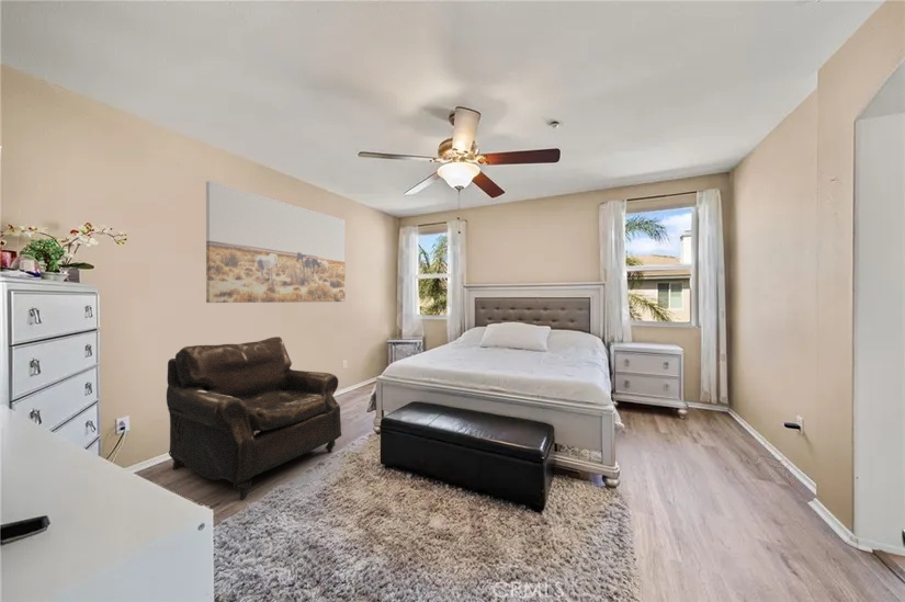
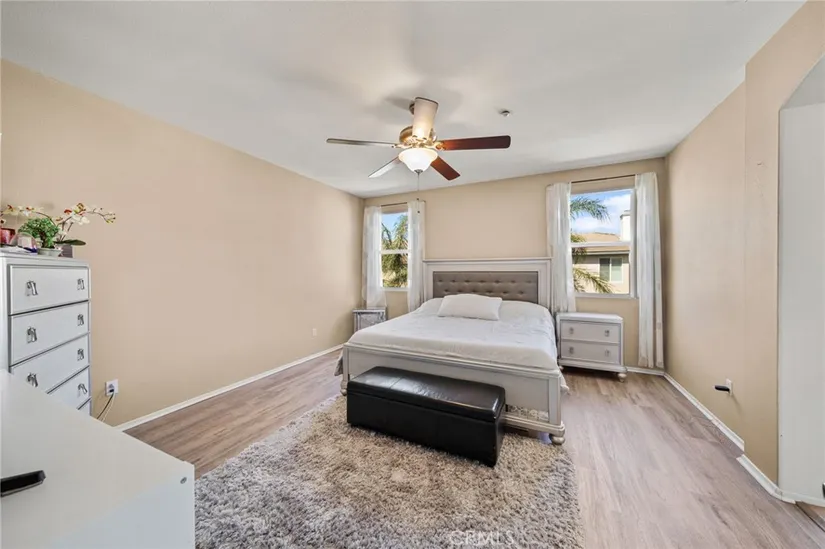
- leather [166,336,342,501]
- wall art [205,180,346,304]
